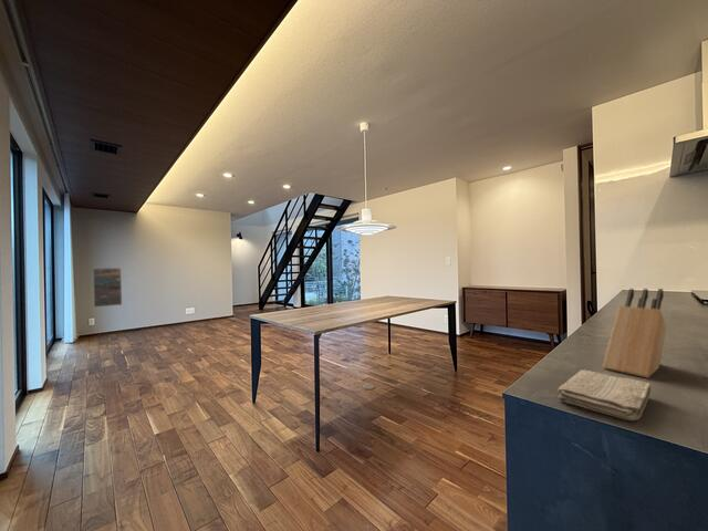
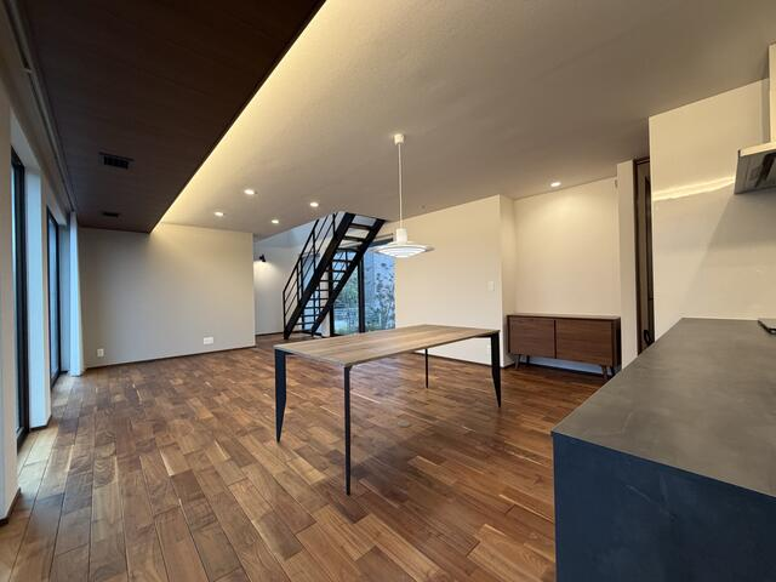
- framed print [92,267,123,309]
- washcloth [556,368,652,421]
- knife block [602,288,667,379]
